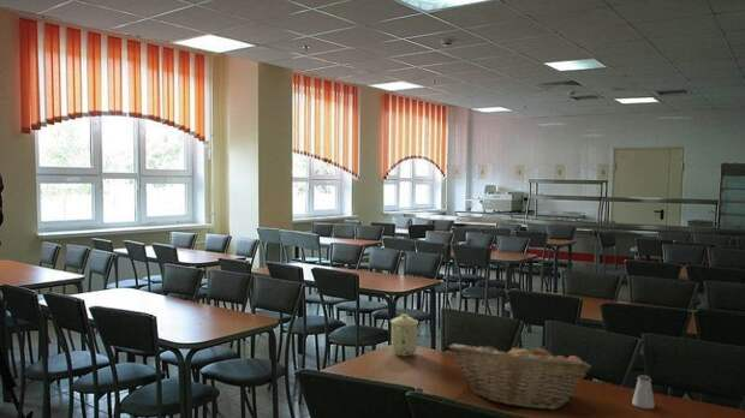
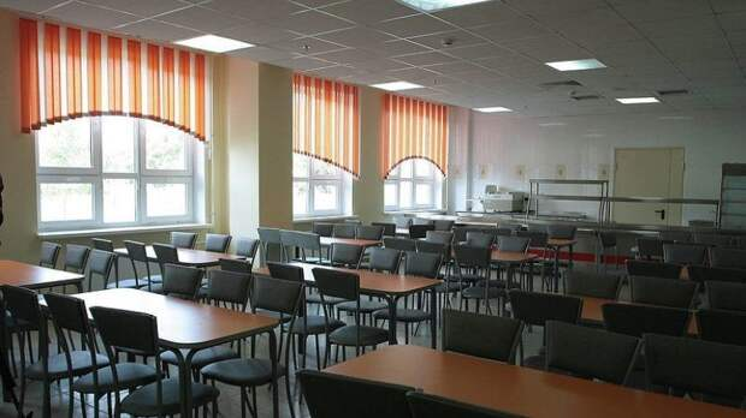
- saltshaker [631,374,656,410]
- fruit basket [448,340,592,411]
- mug [389,312,419,358]
